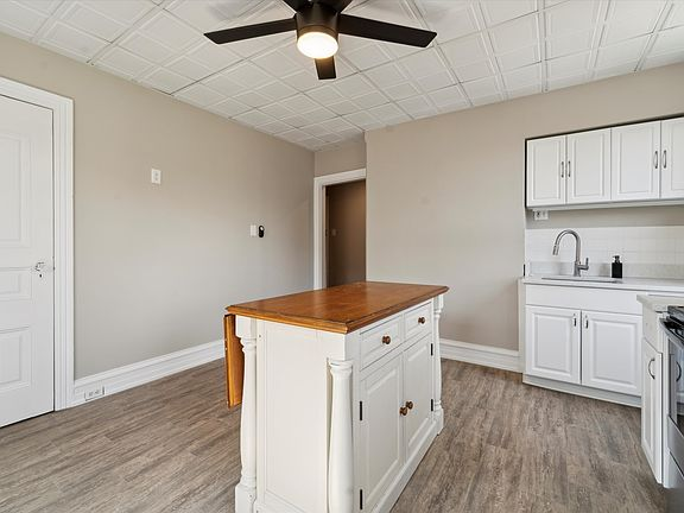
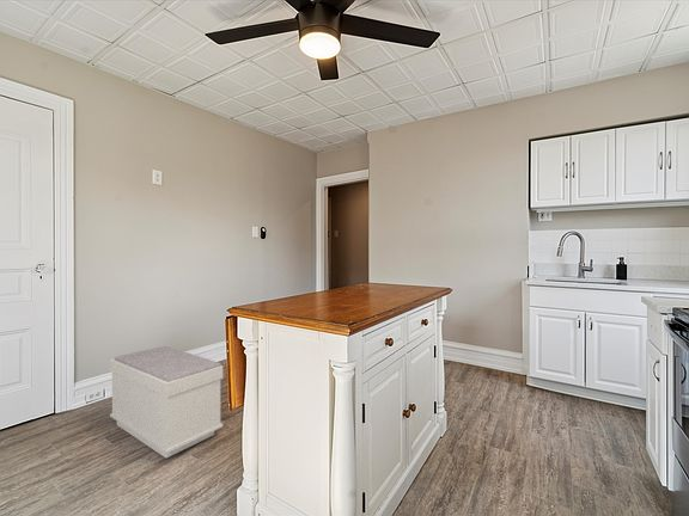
+ bench [109,345,224,459]
